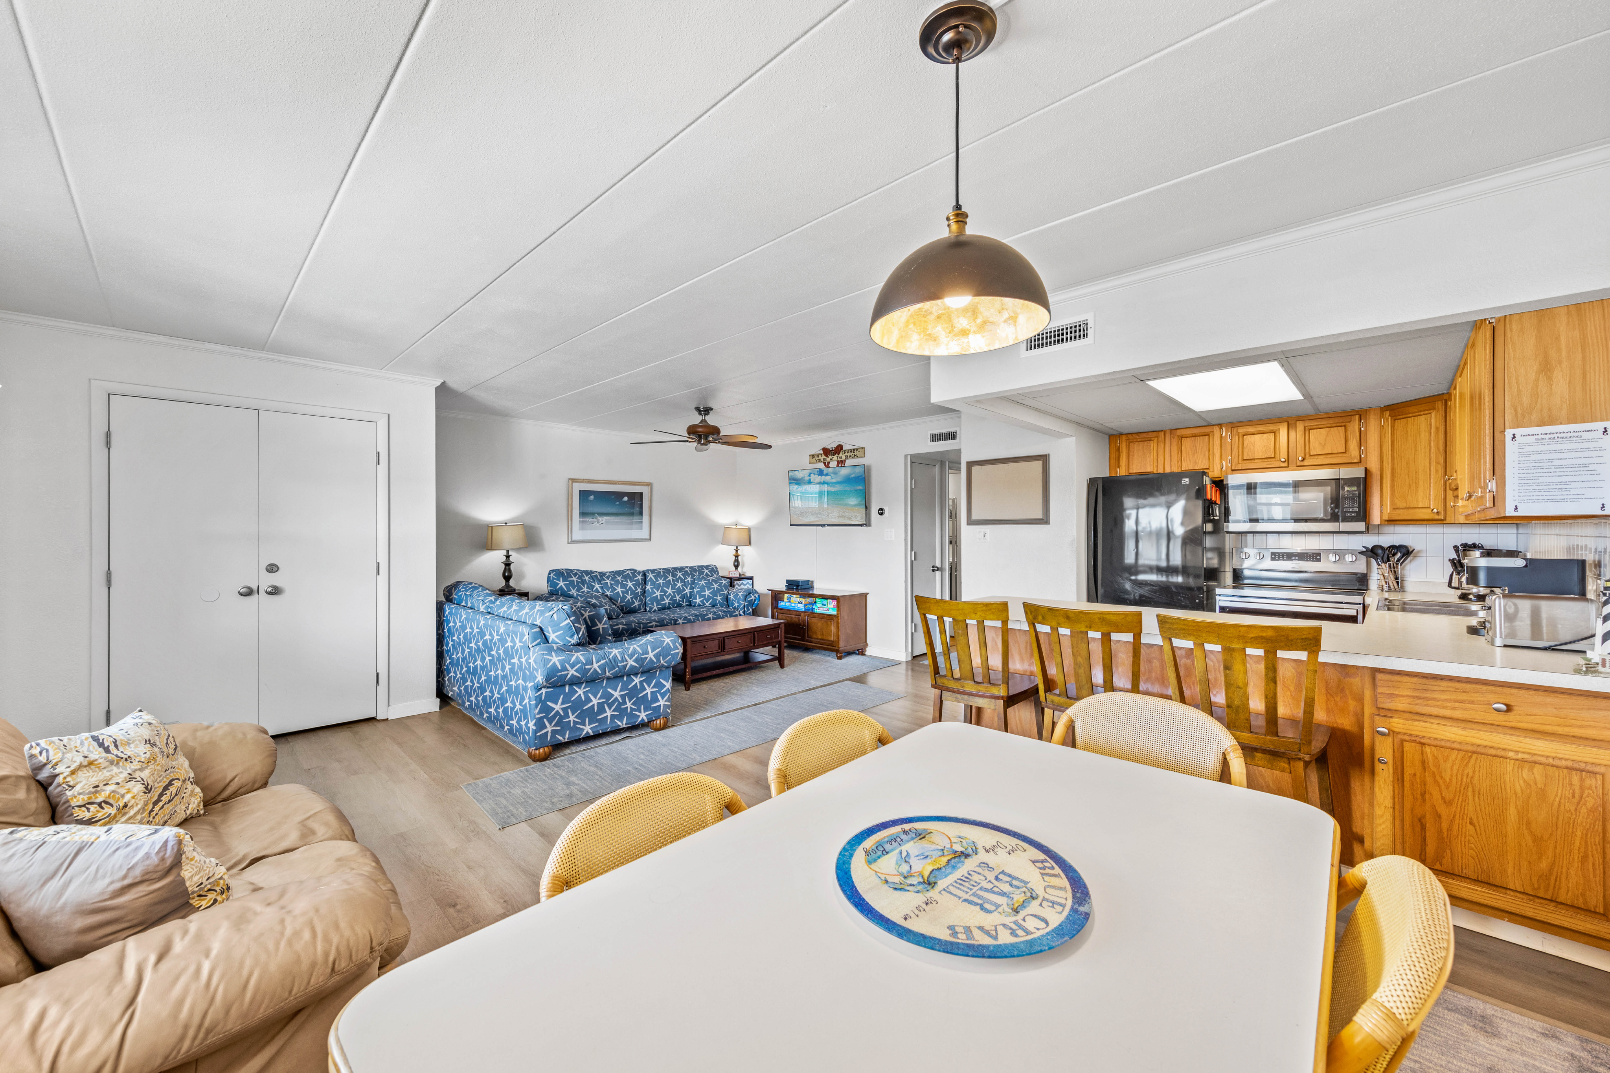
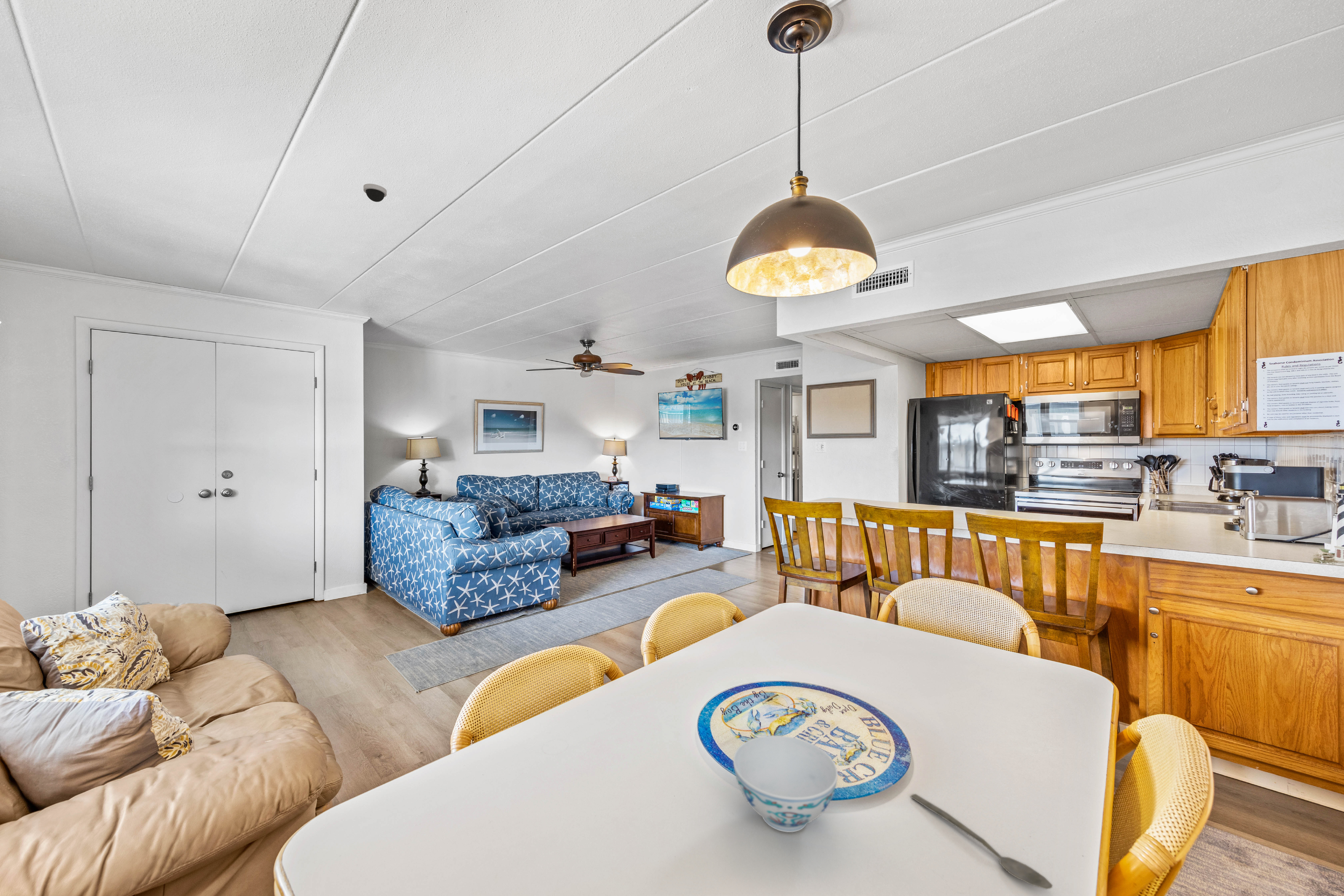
+ chinaware [733,735,838,833]
+ spoon [910,794,1053,889]
+ dome security camera [363,183,387,202]
